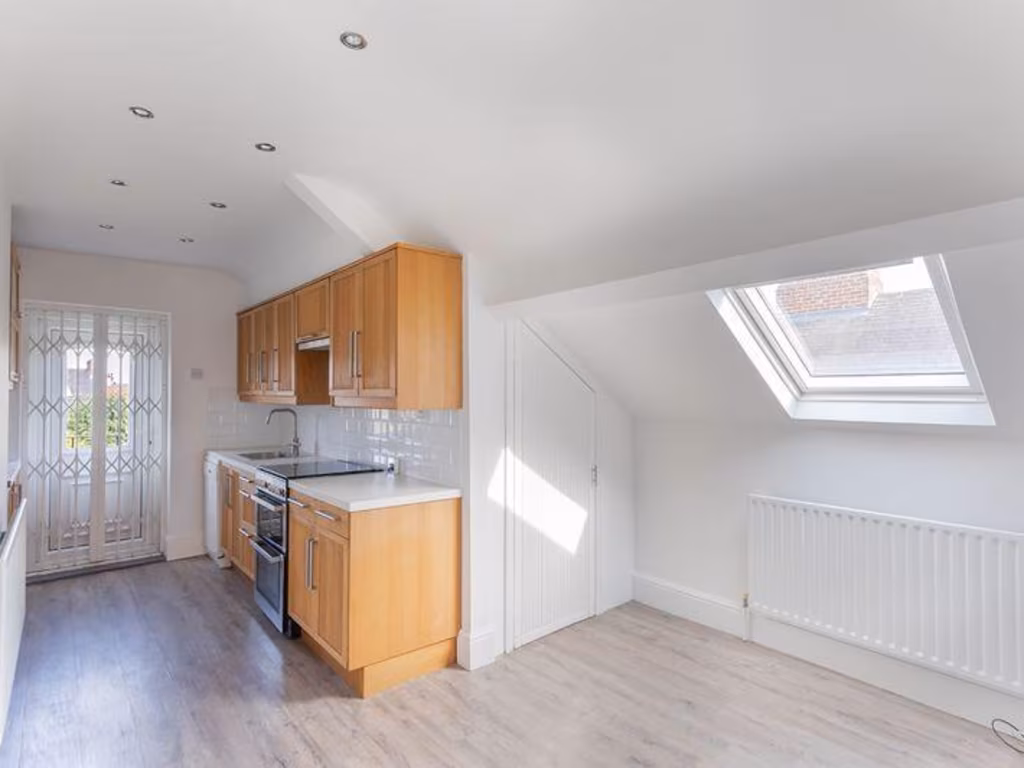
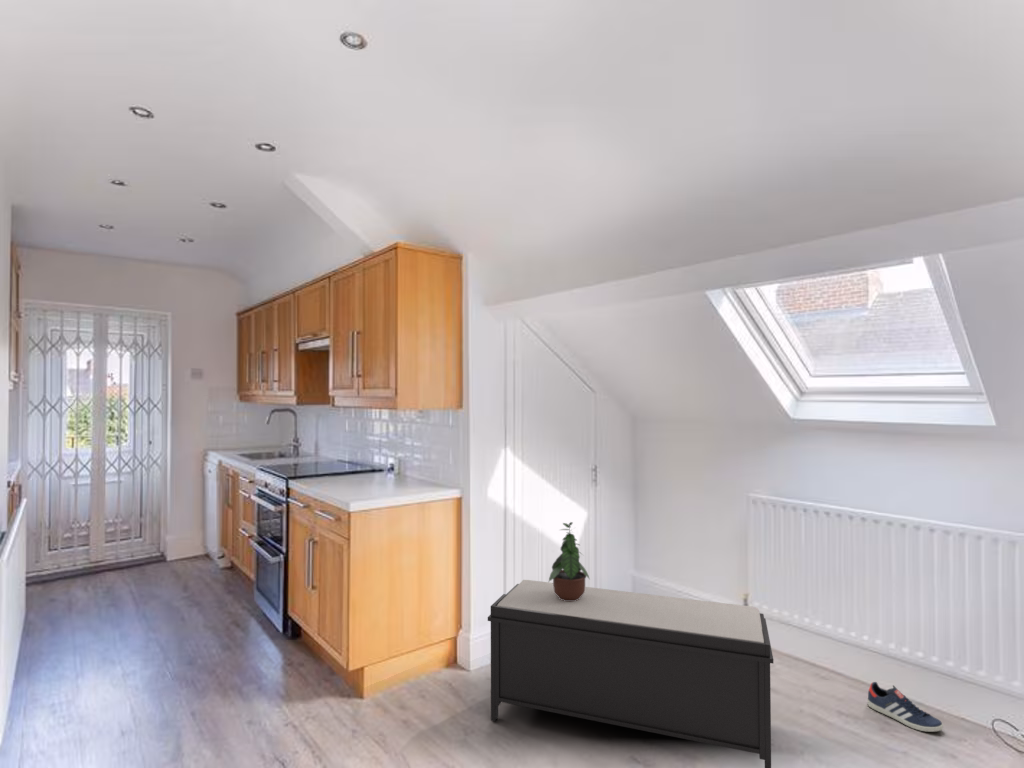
+ potted plant [548,521,590,601]
+ bench [487,579,774,768]
+ sneaker [866,681,944,733]
